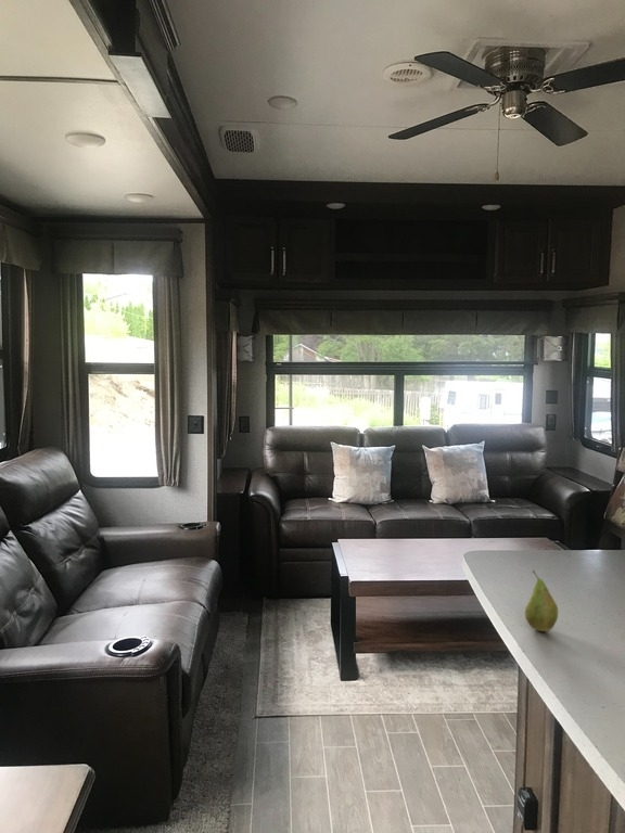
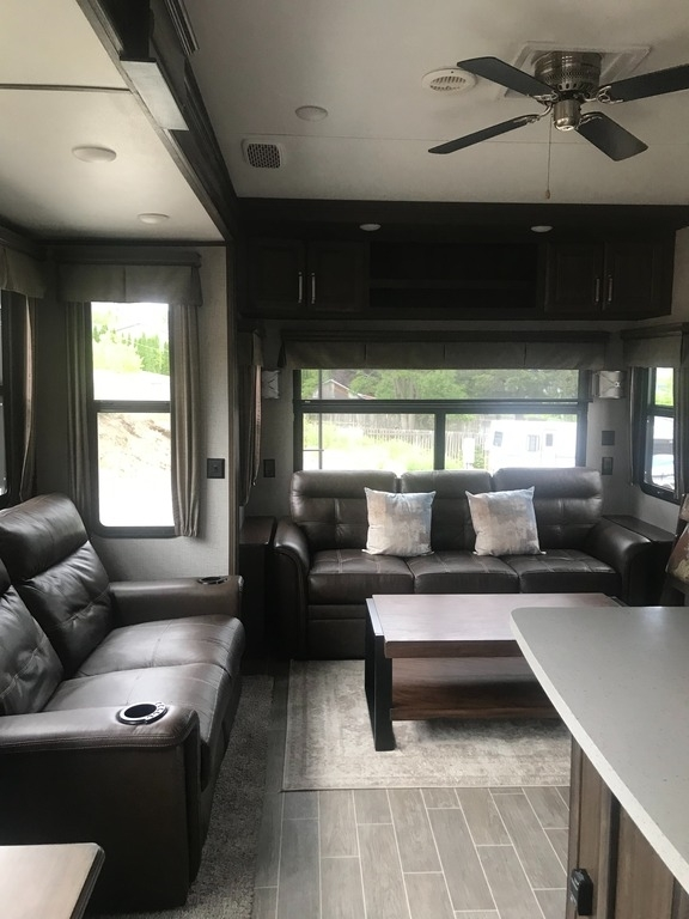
- fruit [524,569,559,632]
